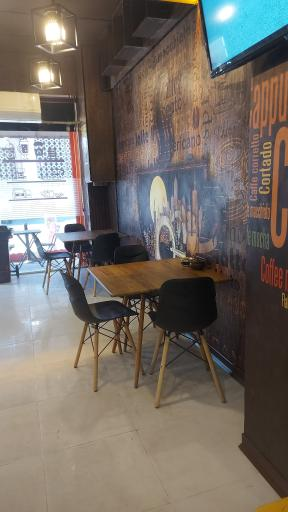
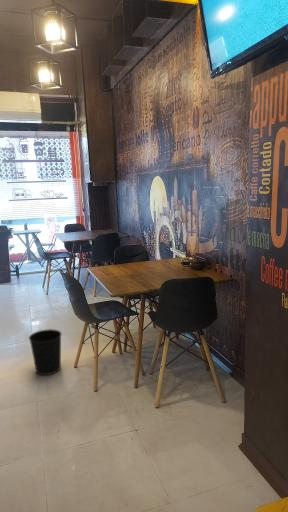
+ wastebasket [28,328,63,376]
